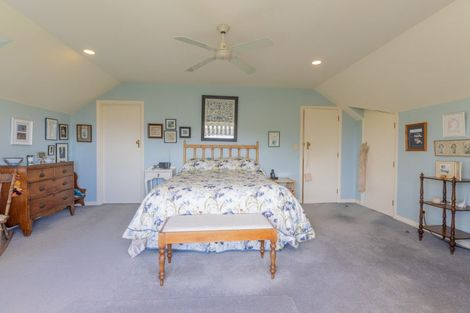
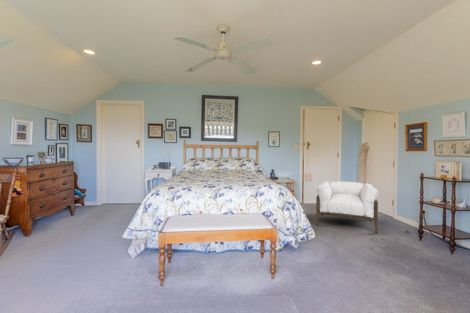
+ armchair [315,180,379,234]
